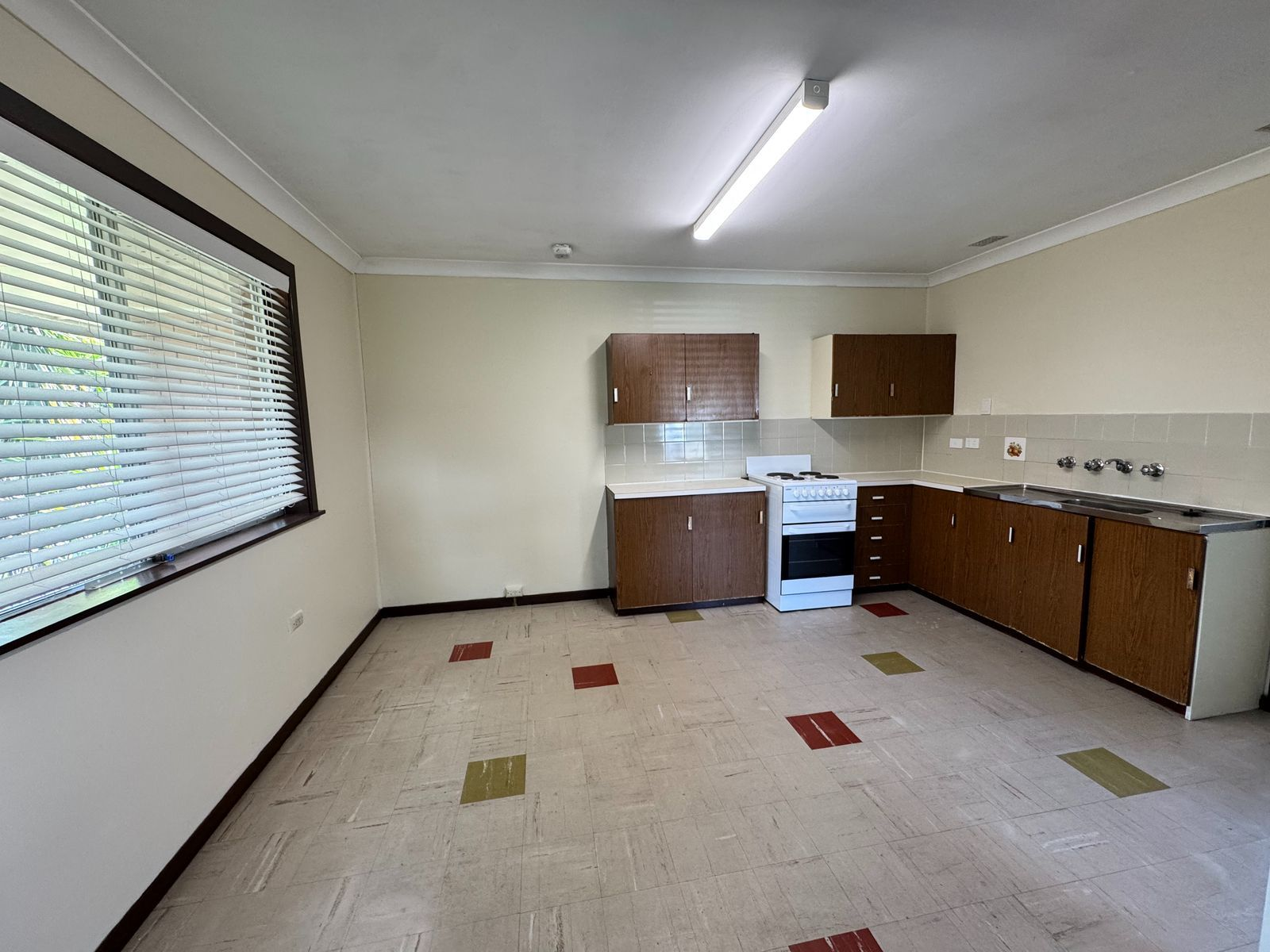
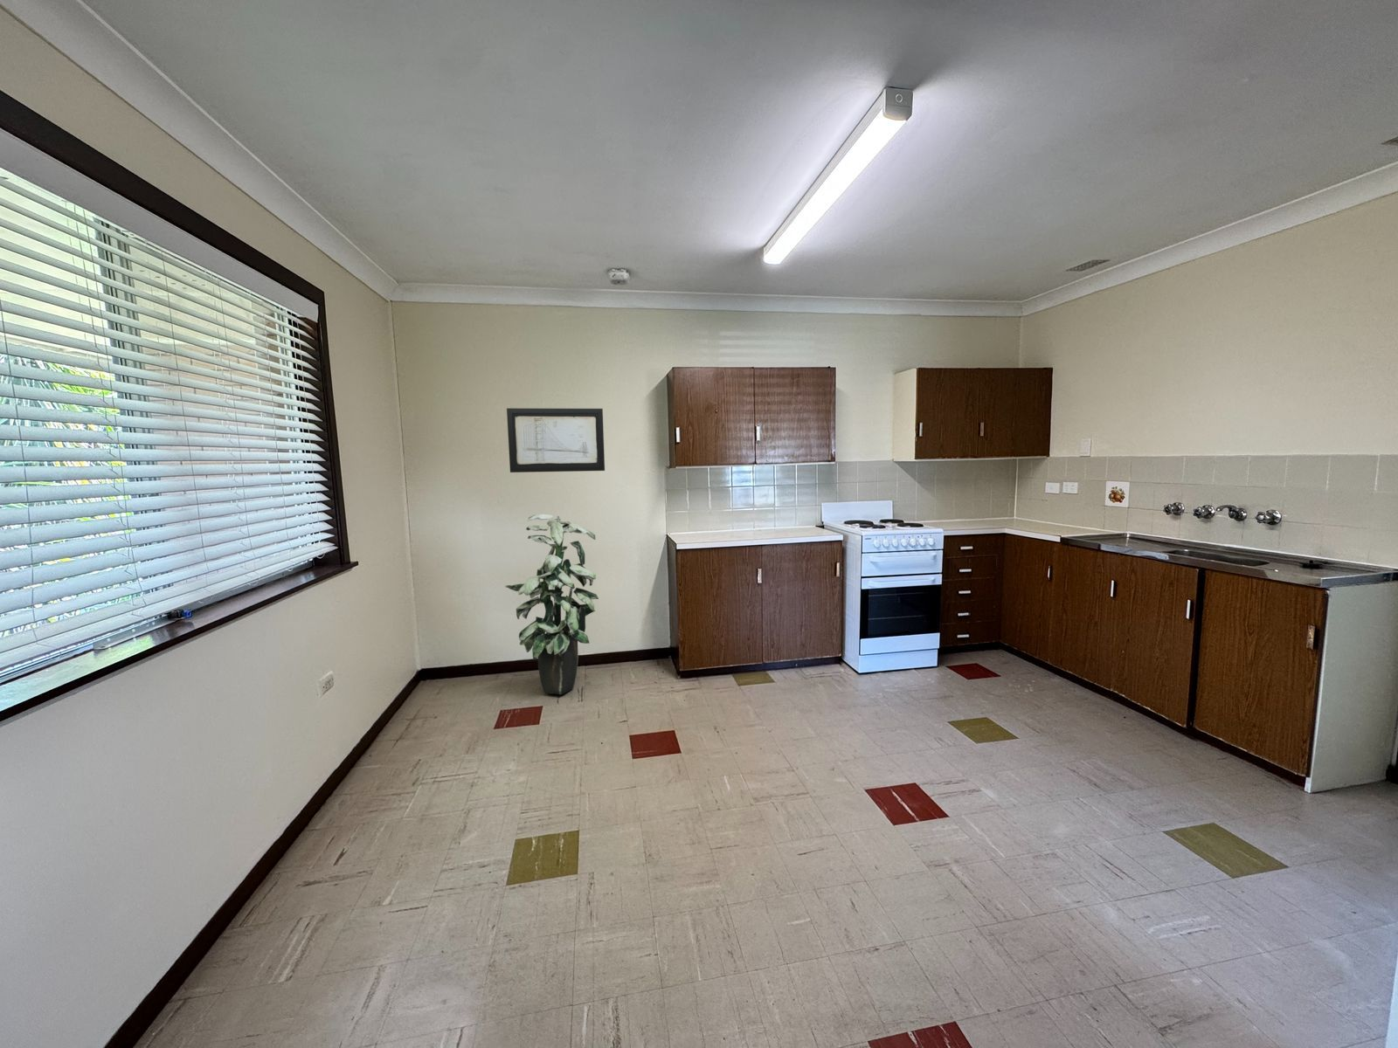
+ wall art [506,407,605,473]
+ indoor plant [504,513,600,695]
